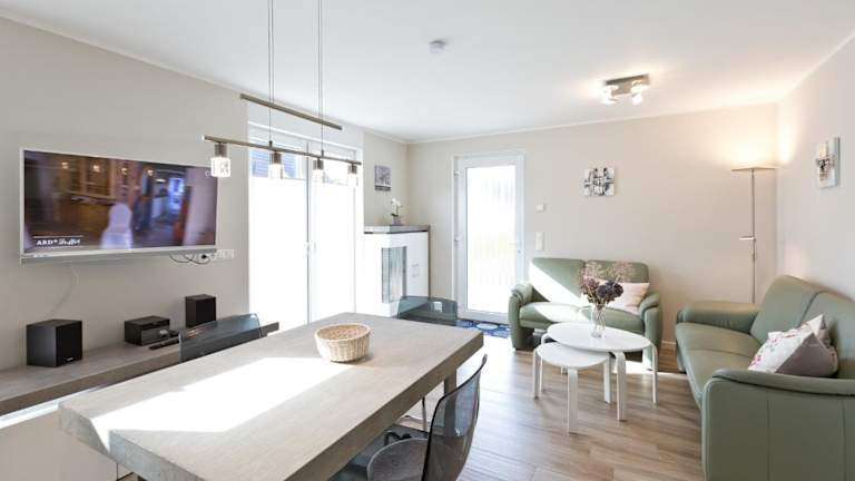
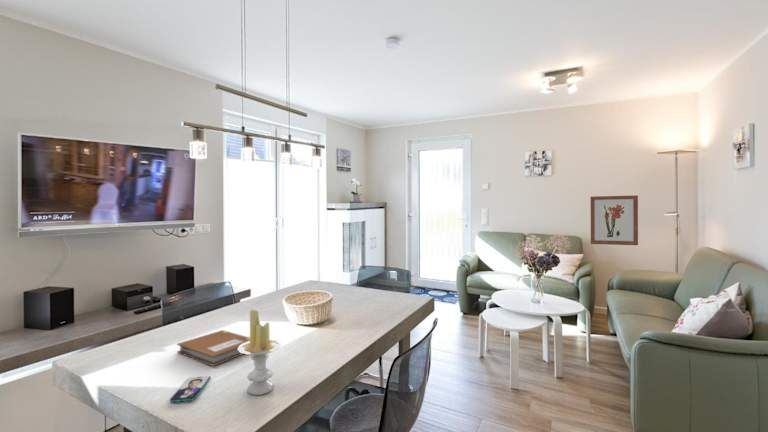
+ smartphone [169,375,212,403]
+ wall art [590,194,639,246]
+ notebook [176,329,250,367]
+ candle [238,308,282,396]
